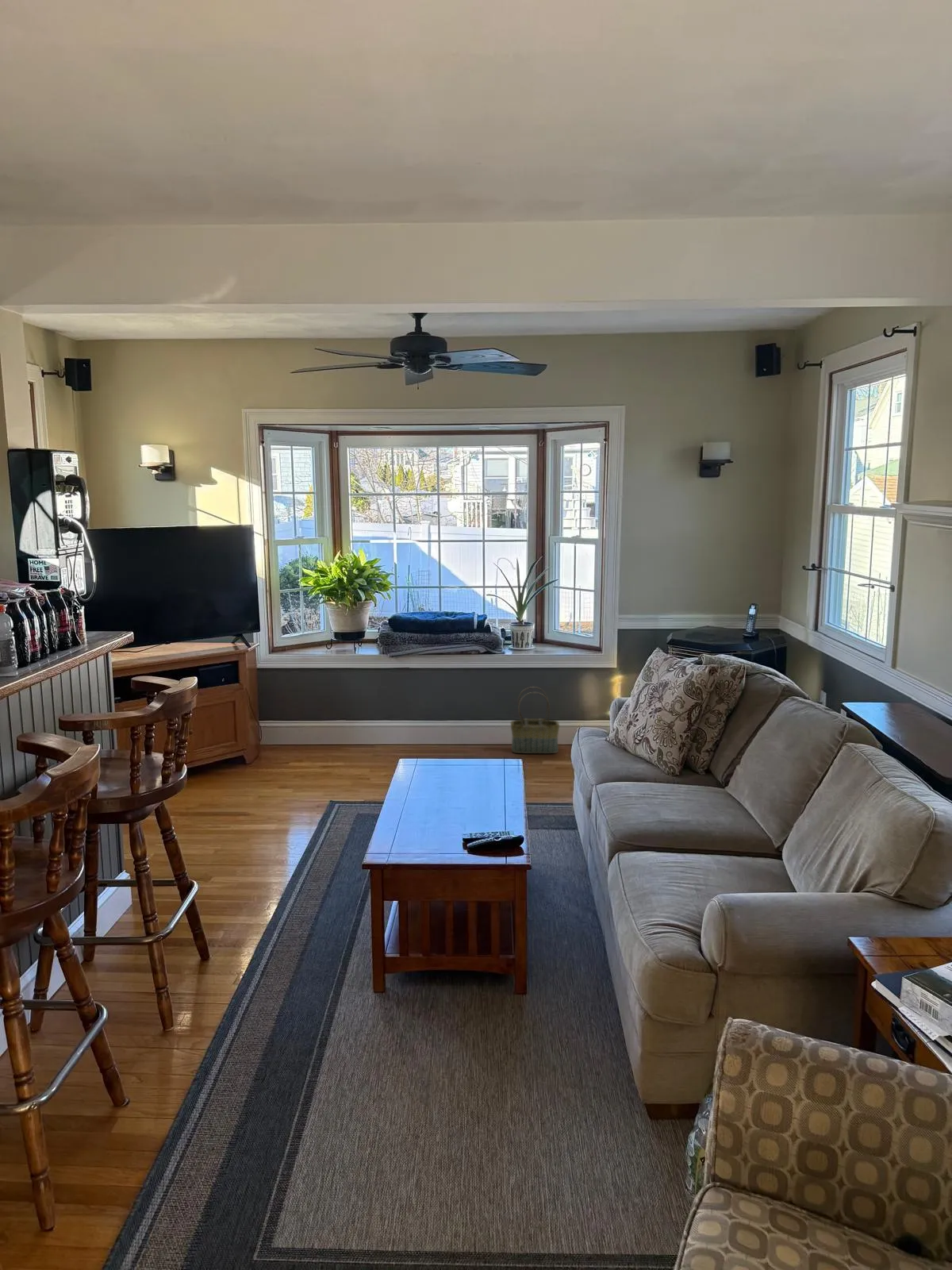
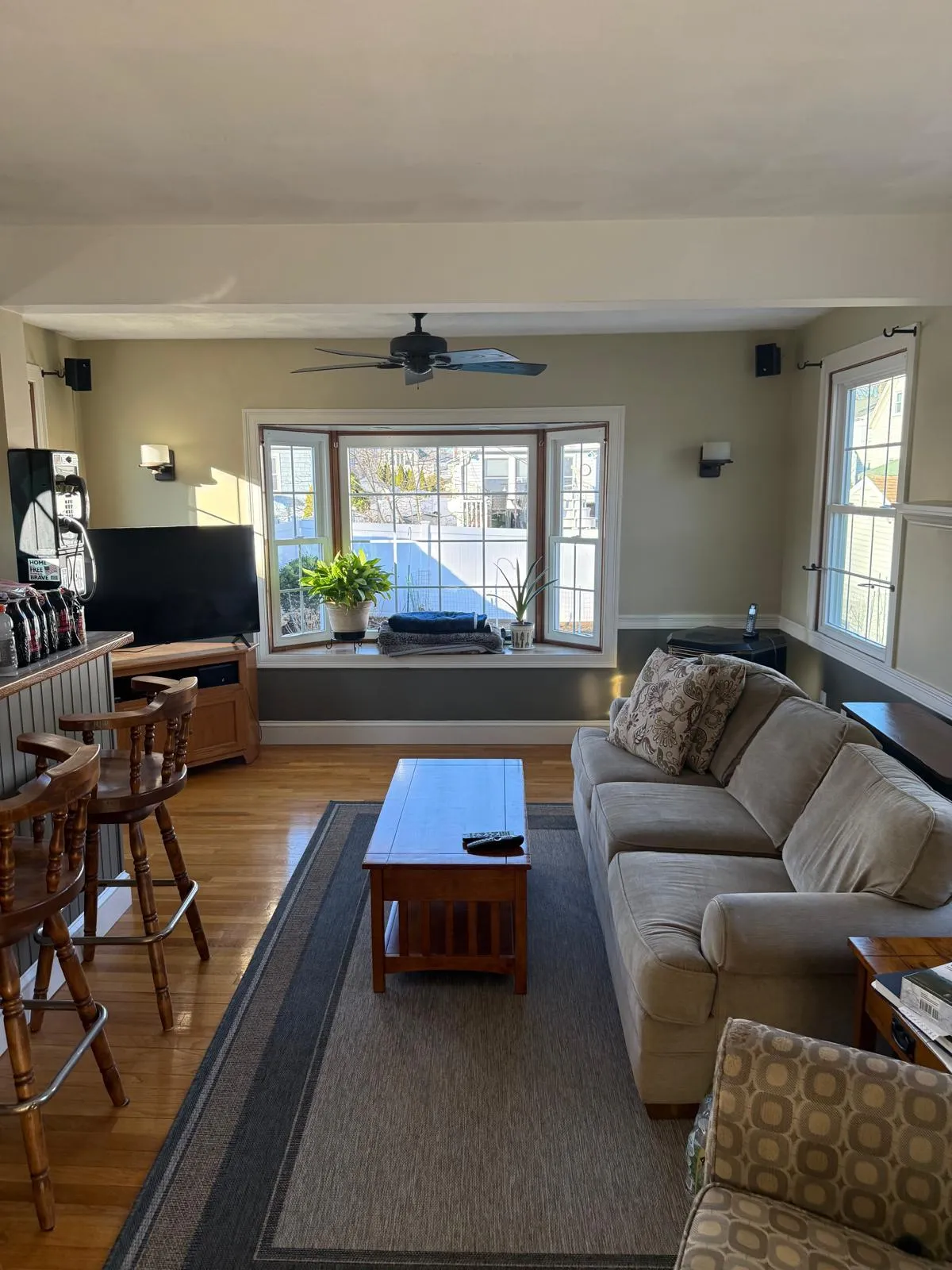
- basket [510,686,560,754]
